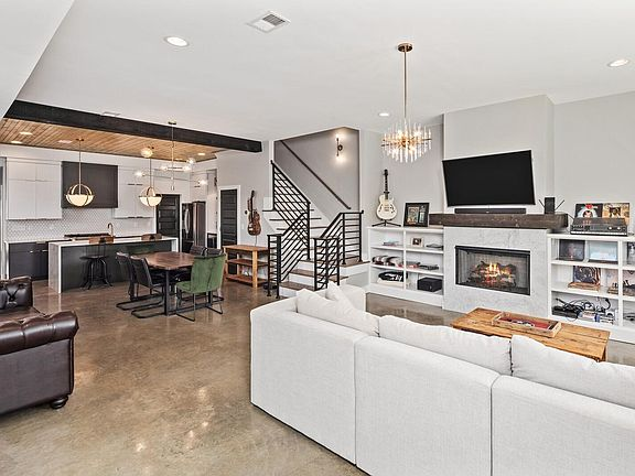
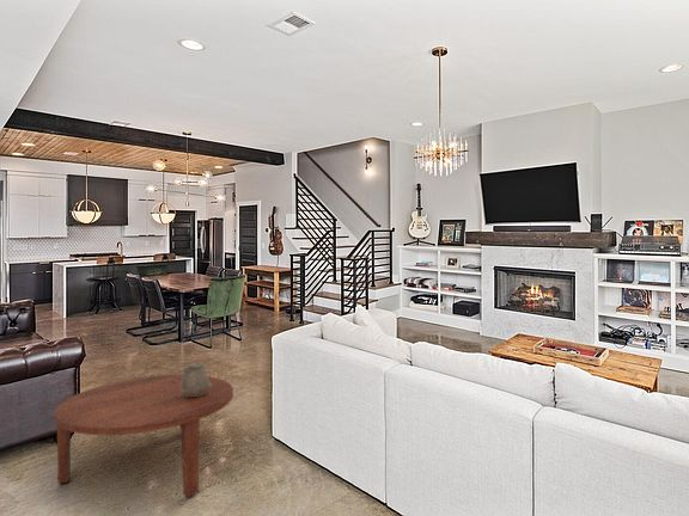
+ ceramic cup [181,363,212,397]
+ coffee table [53,374,234,498]
